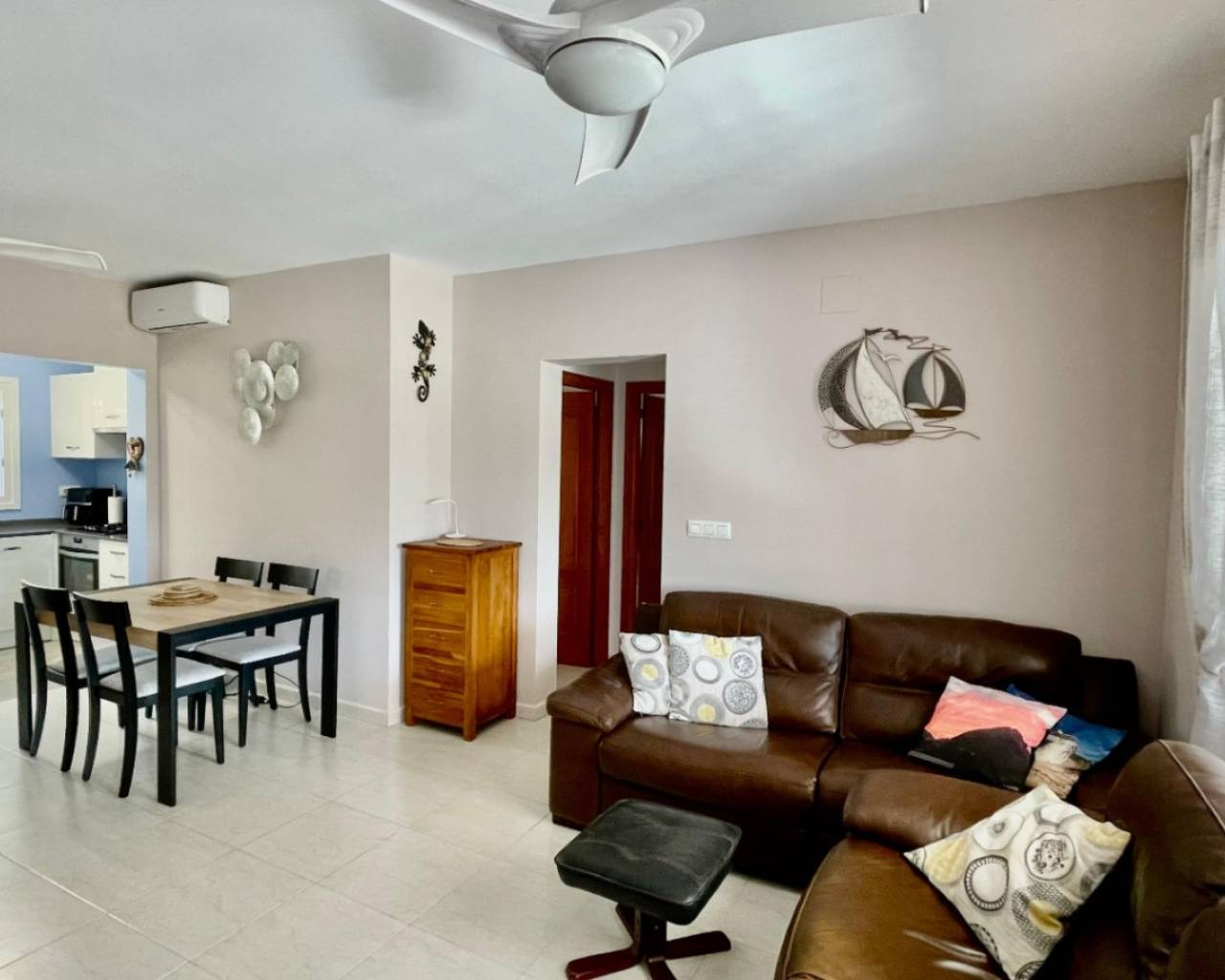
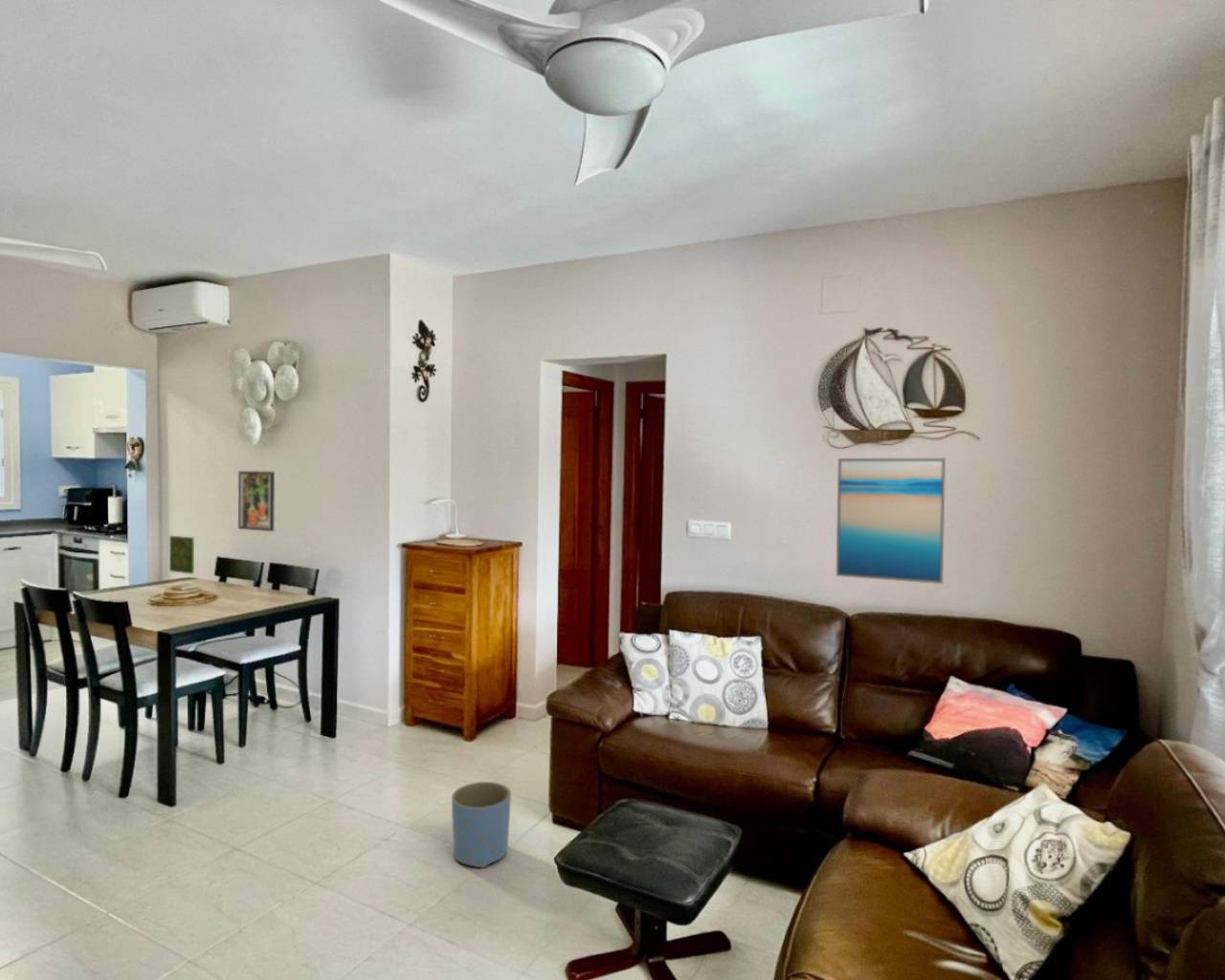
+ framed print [237,470,276,532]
+ wall art [835,457,947,585]
+ planter [451,781,512,868]
+ decorative tile [168,535,195,575]
